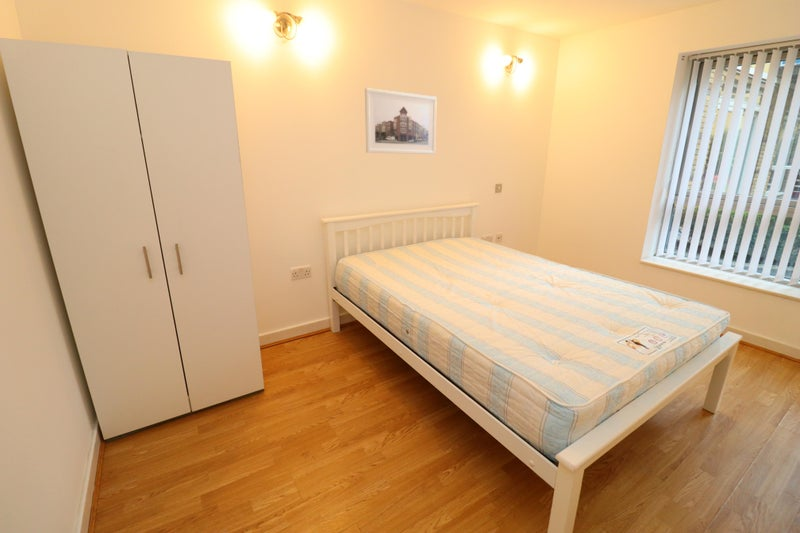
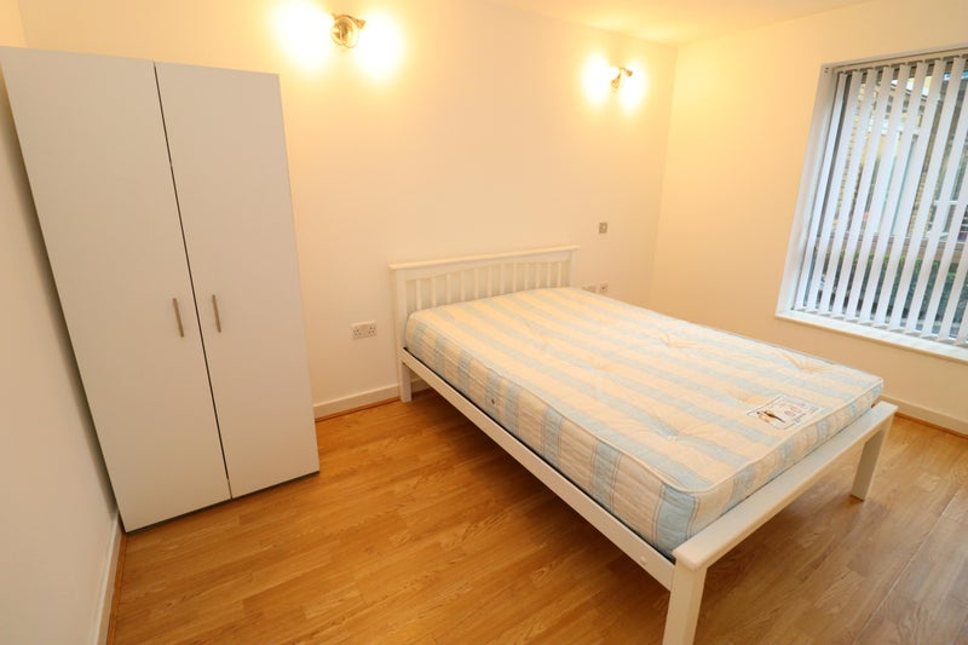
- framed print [364,87,438,155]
